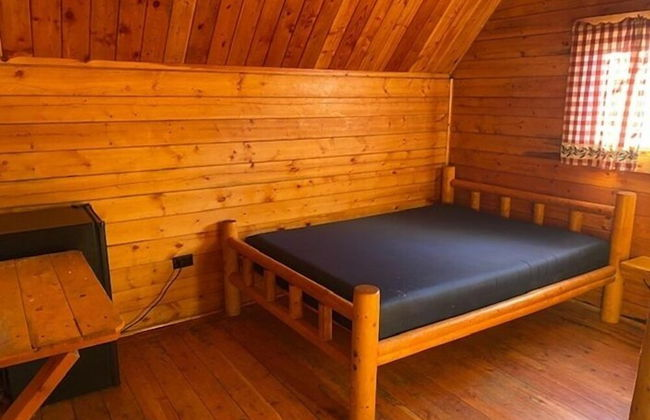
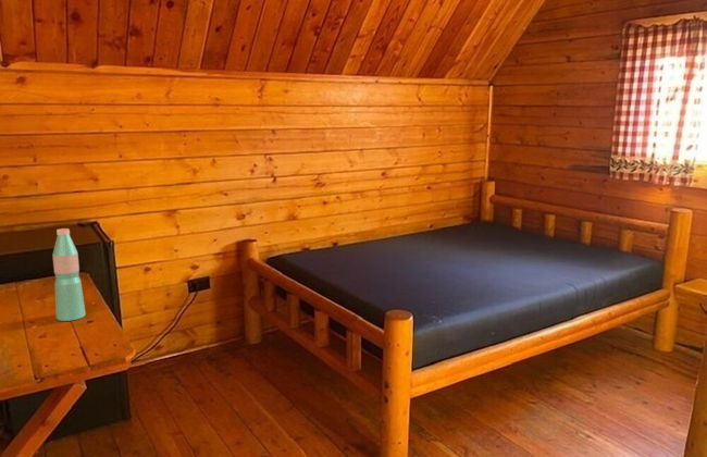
+ water bottle [51,227,87,322]
